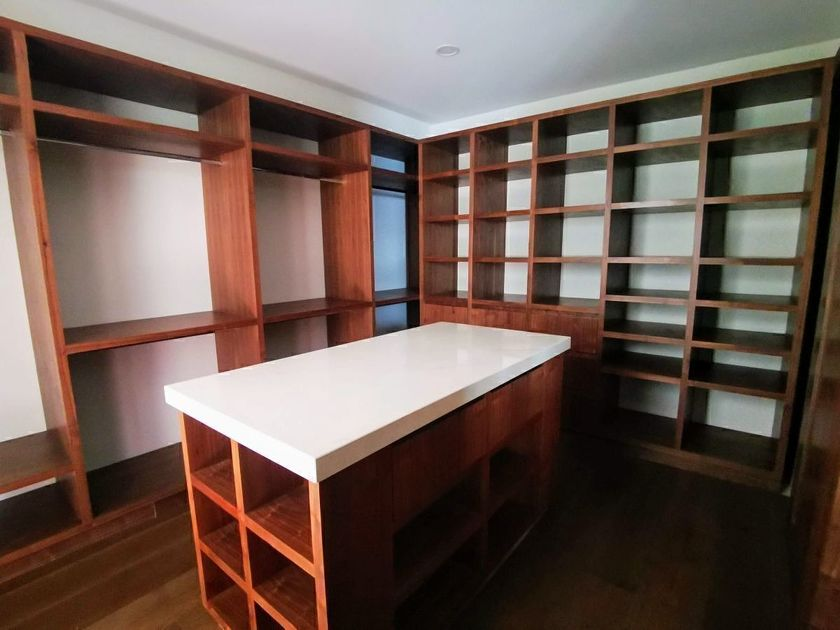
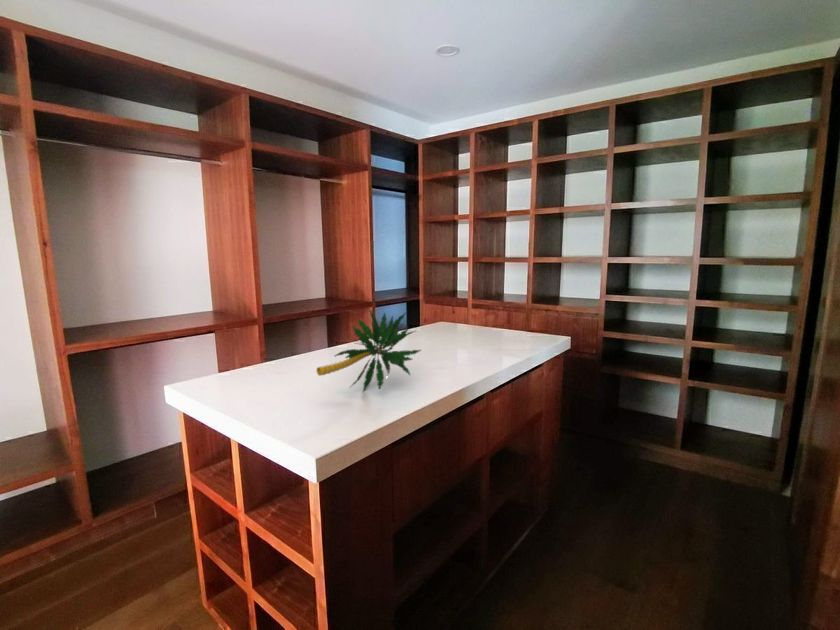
+ plant [316,309,422,393]
